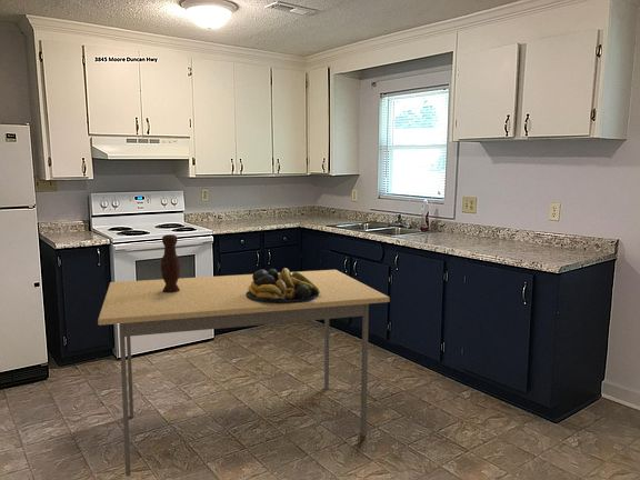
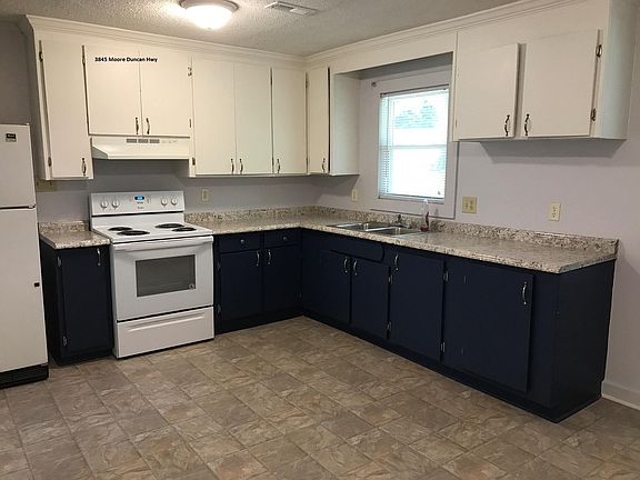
- dining table [97,269,391,478]
- fruit bowl [246,267,320,302]
- vase [160,233,181,293]
